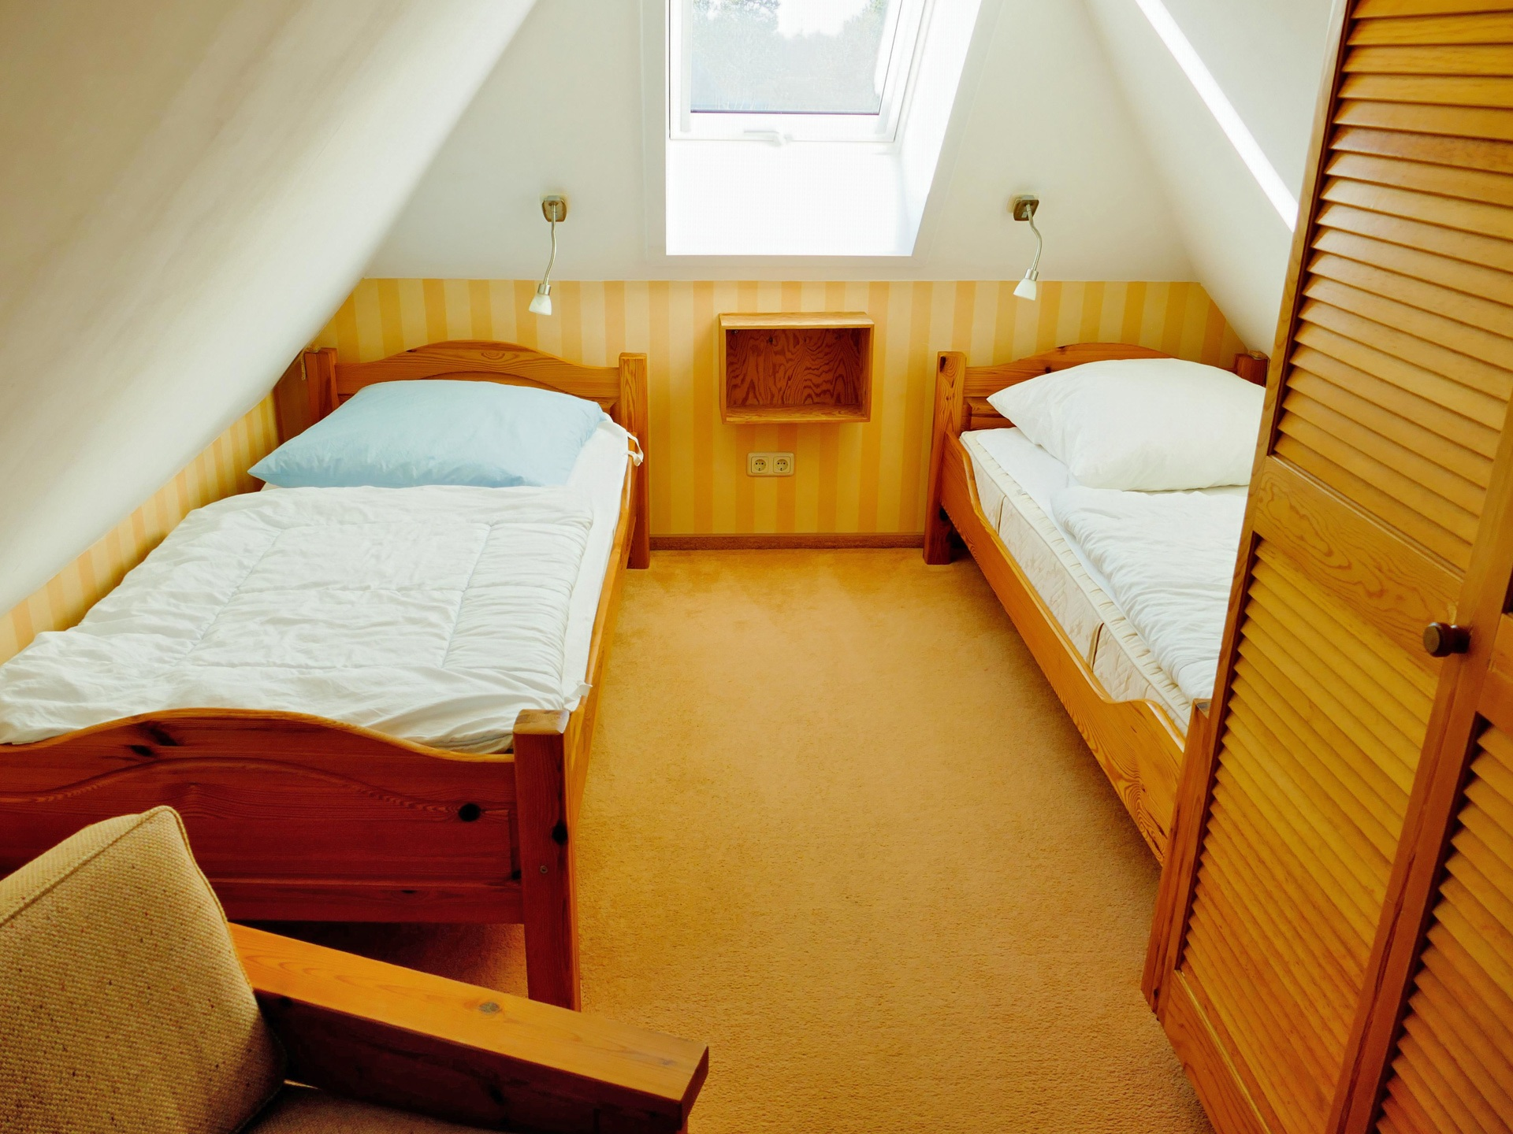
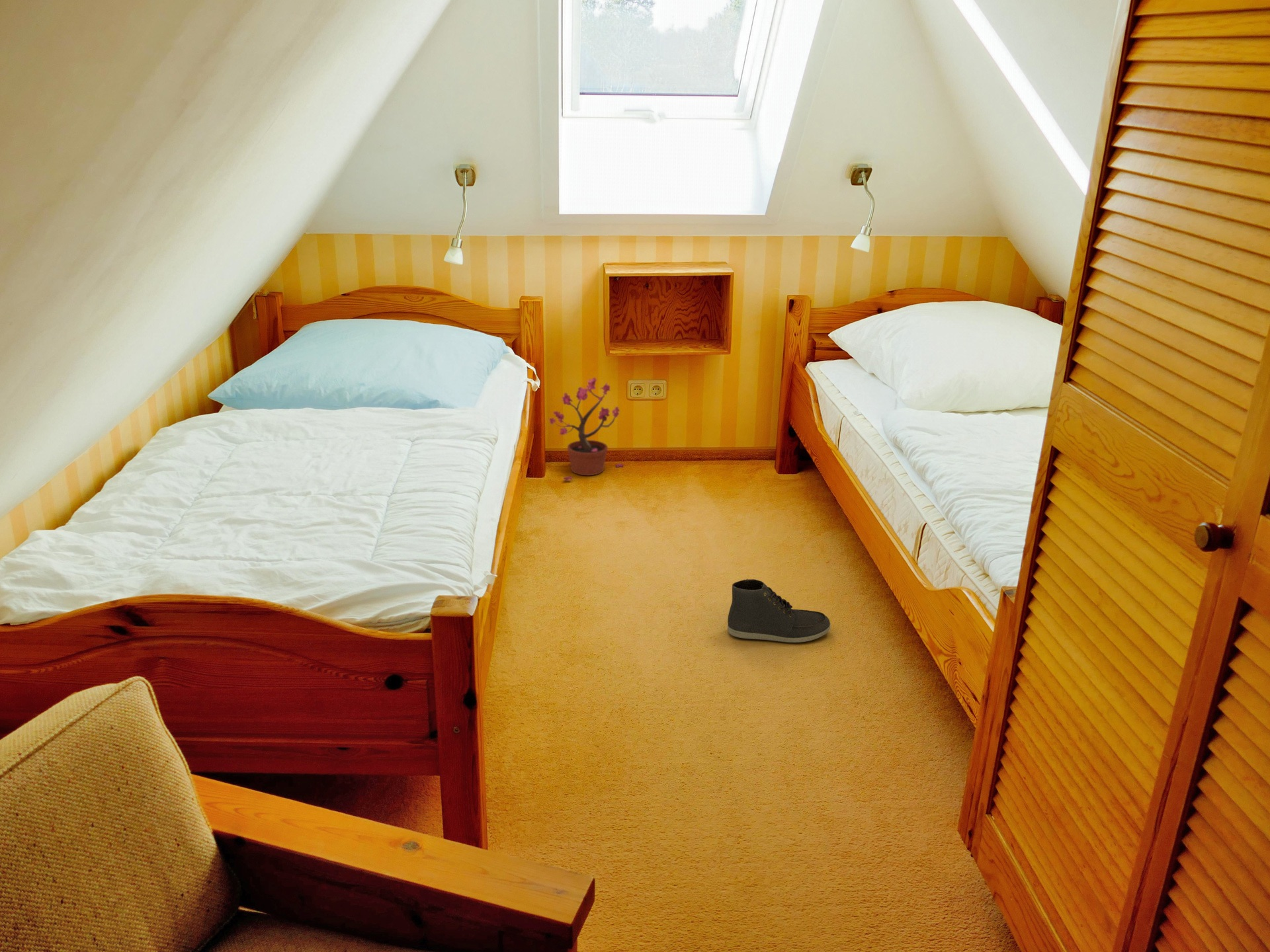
+ potted plant [548,377,624,481]
+ sneaker [727,578,831,643]
